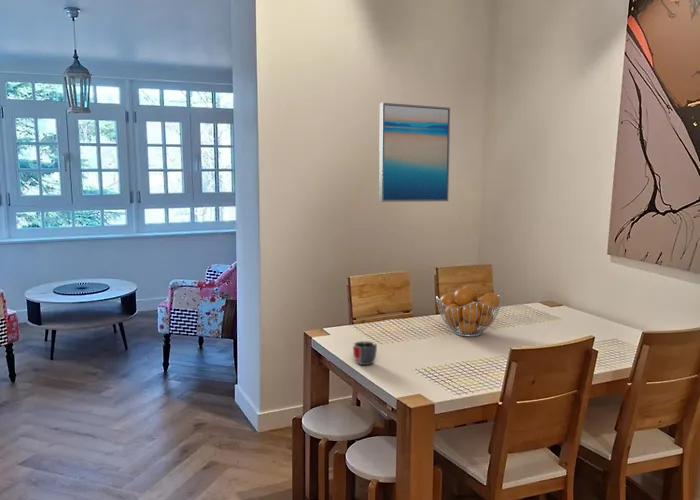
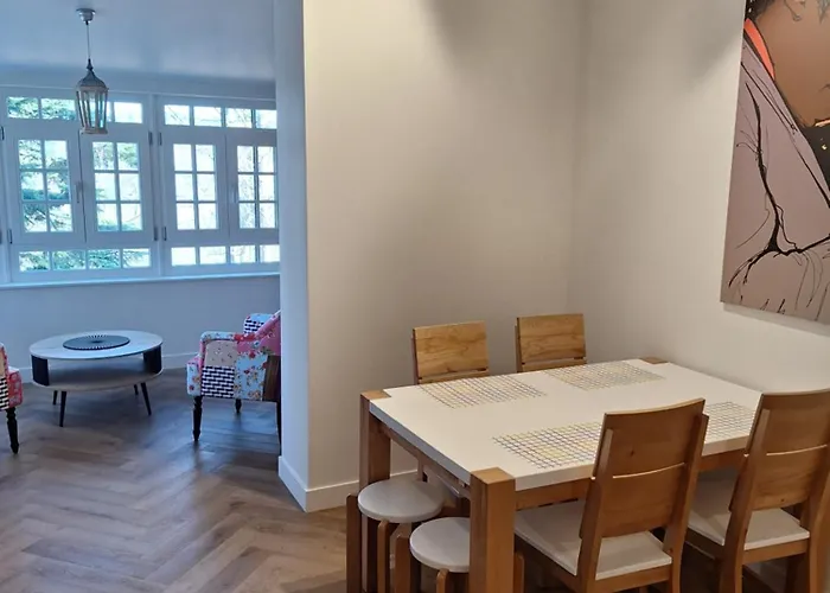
- wall art [378,102,451,203]
- fruit basket [435,284,502,338]
- mug [352,340,378,366]
